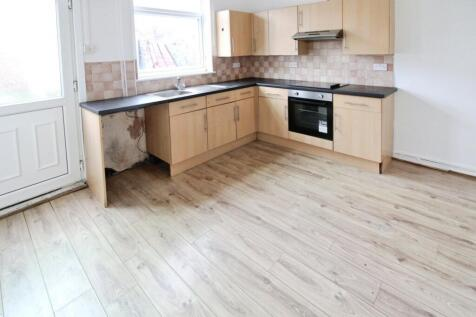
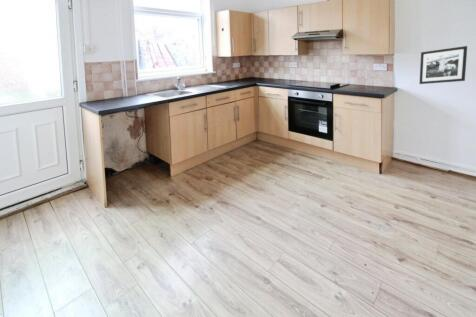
+ picture frame [418,45,468,85]
